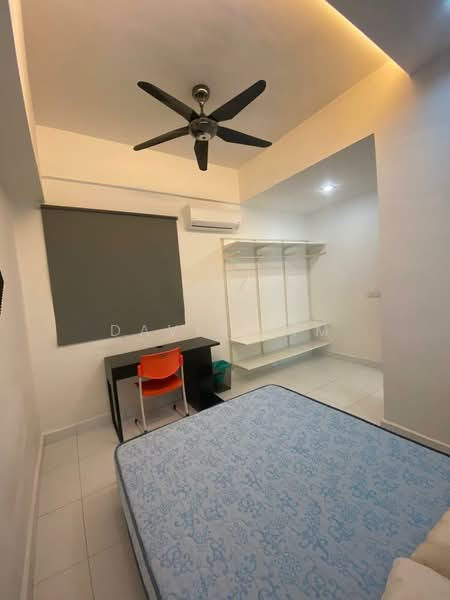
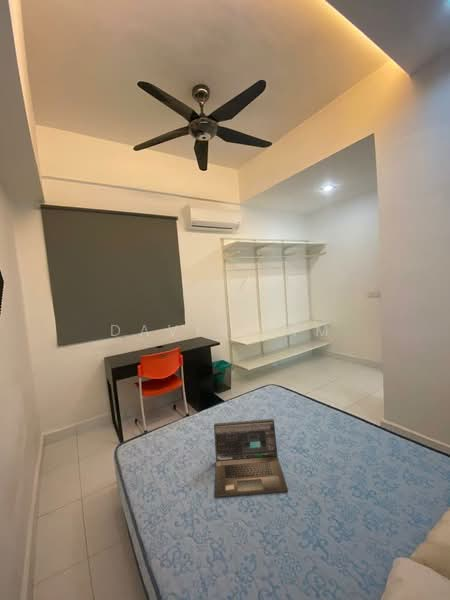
+ laptop [213,418,289,498]
